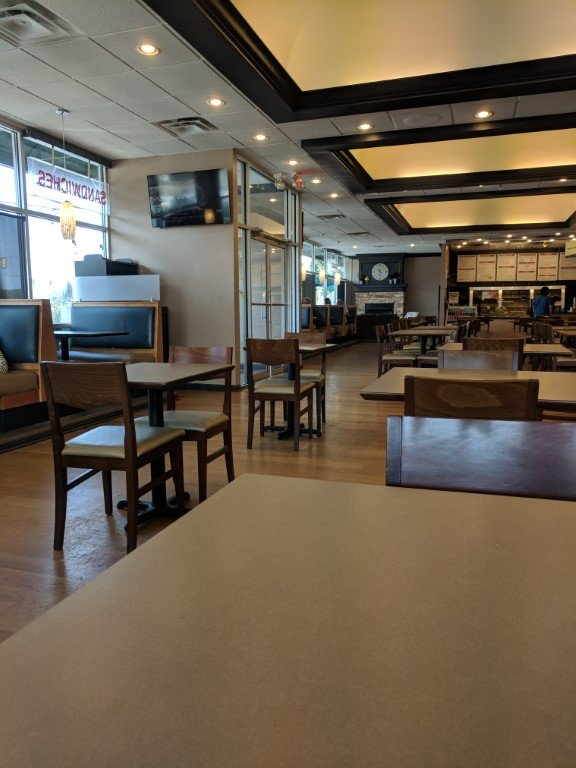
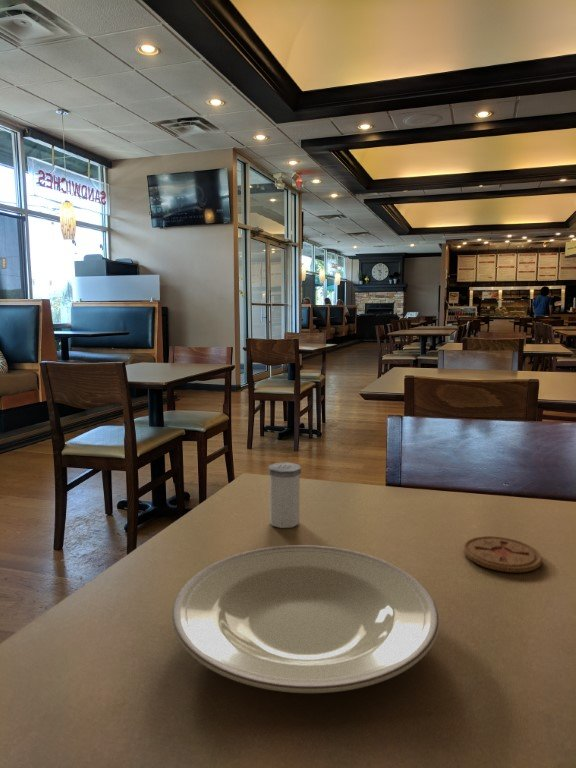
+ plate [171,544,440,694]
+ coaster [462,535,543,573]
+ salt shaker [267,461,302,529]
